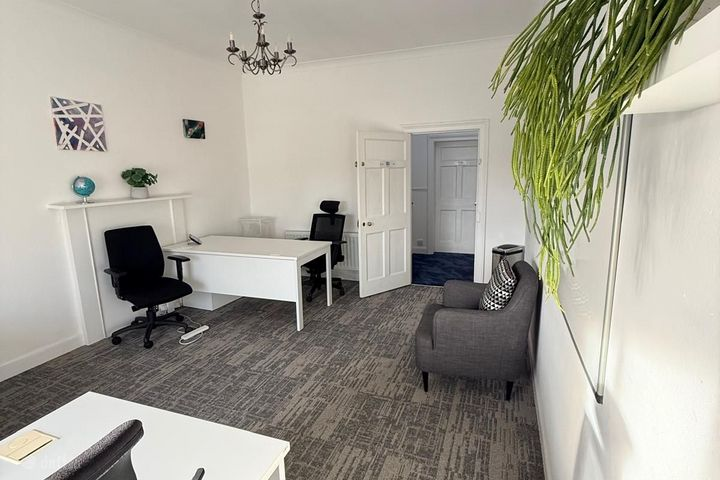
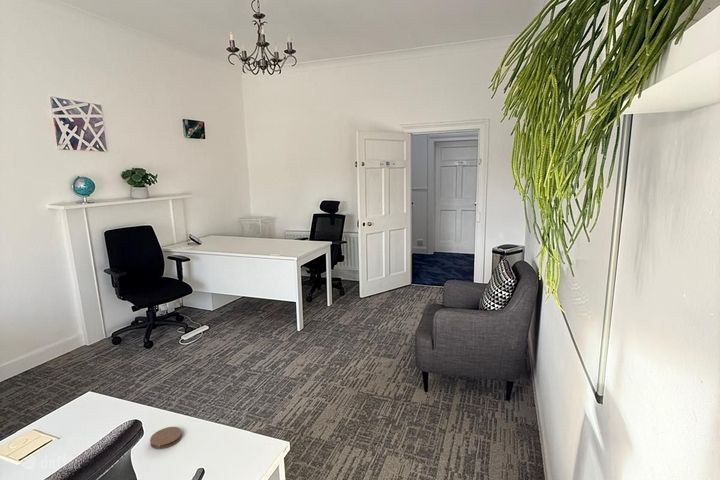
+ coaster [149,426,183,450]
